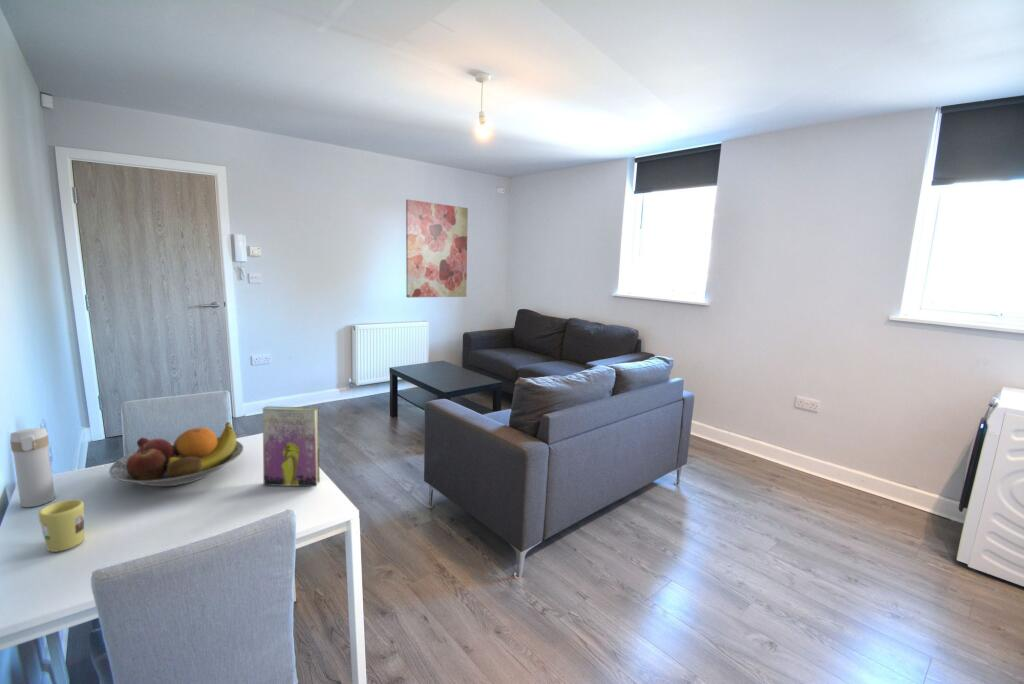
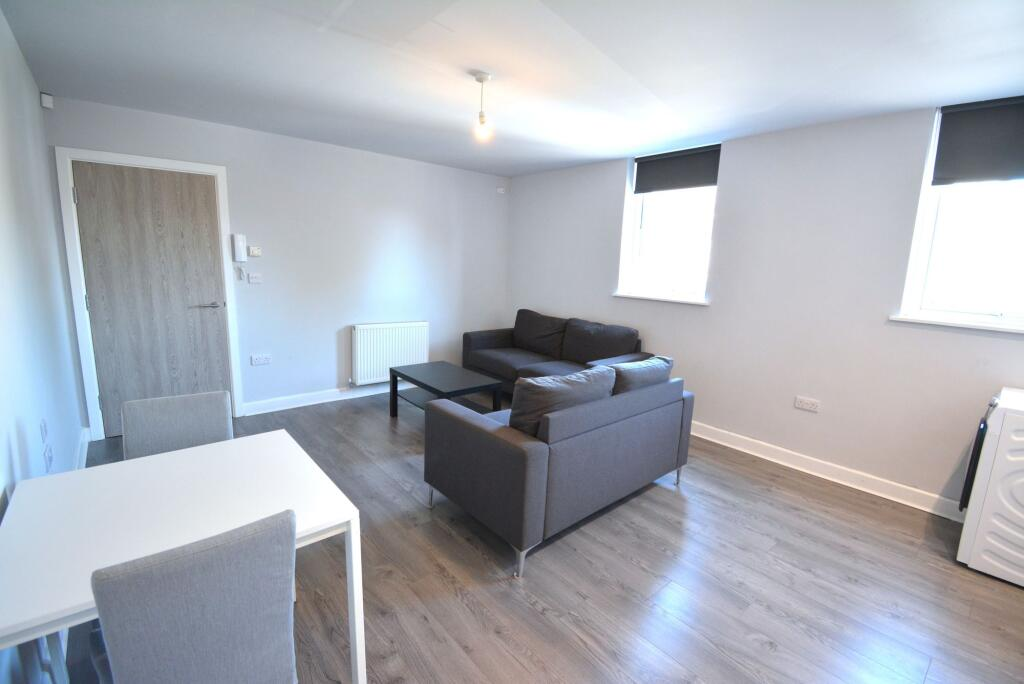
- book [262,405,321,487]
- fruit bowl [108,421,244,487]
- wall art [405,198,469,298]
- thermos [9,427,56,508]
- mug [37,498,85,553]
